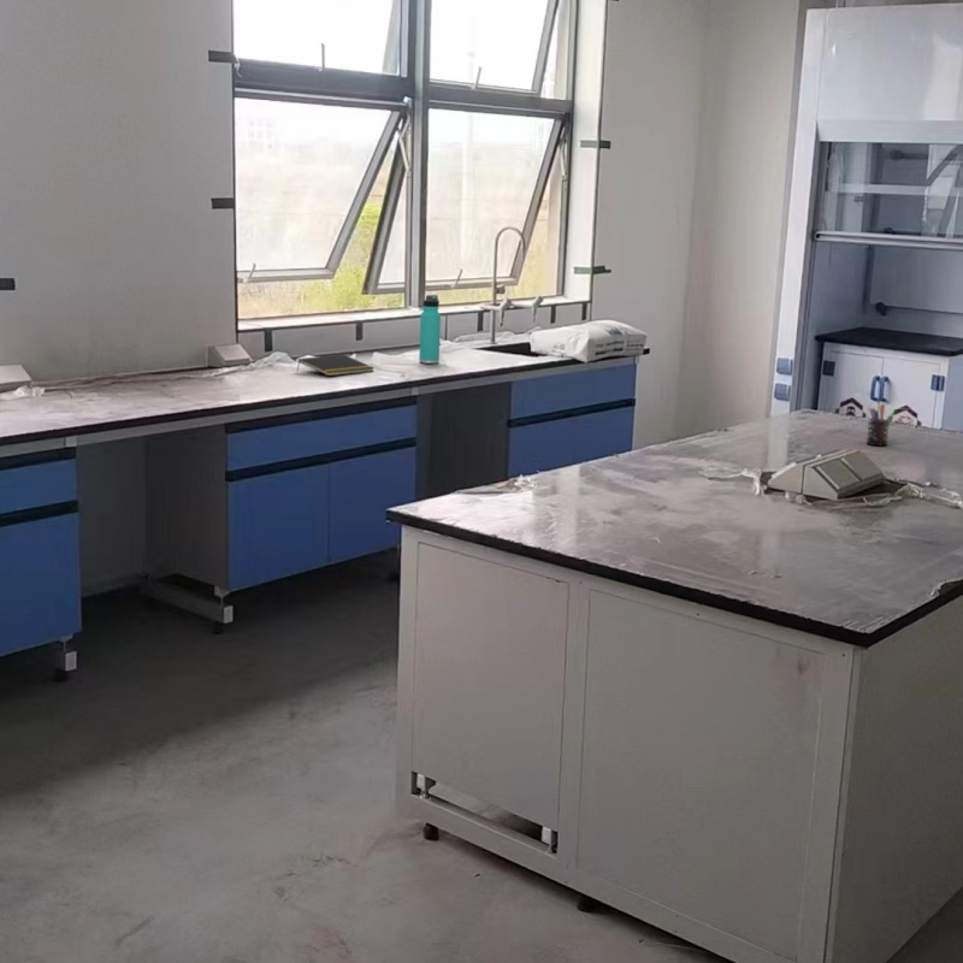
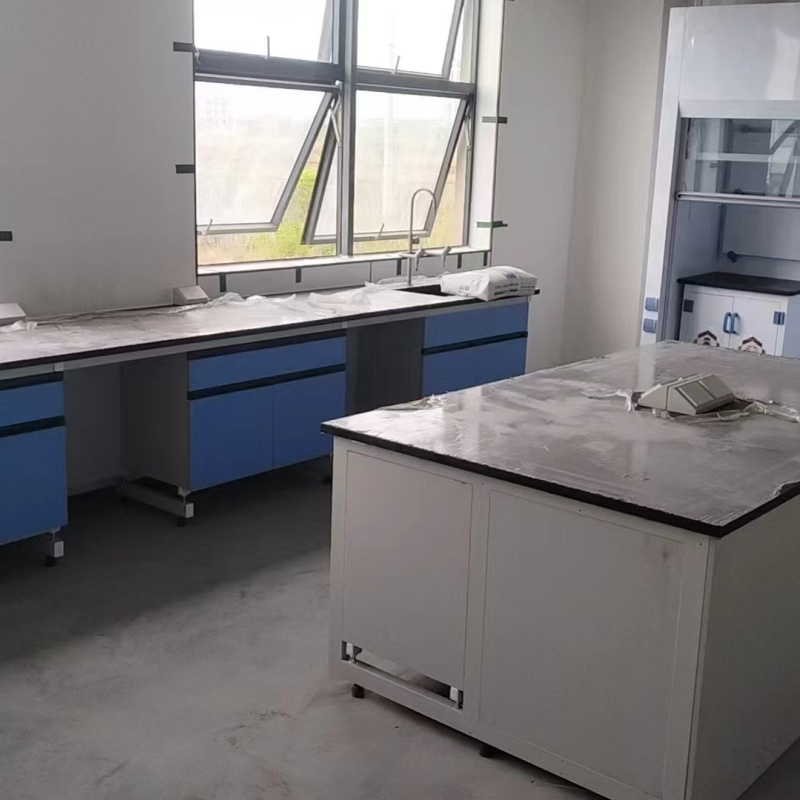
- notepad [296,354,376,377]
- thermos bottle [418,294,442,365]
- pen holder [865,403,897,447]
